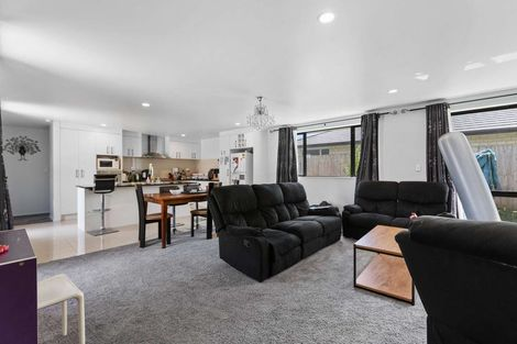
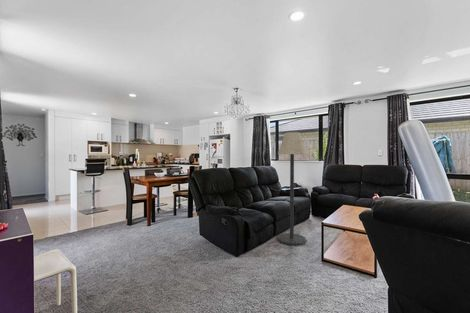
+ floor lamp [277,131,308,246]
